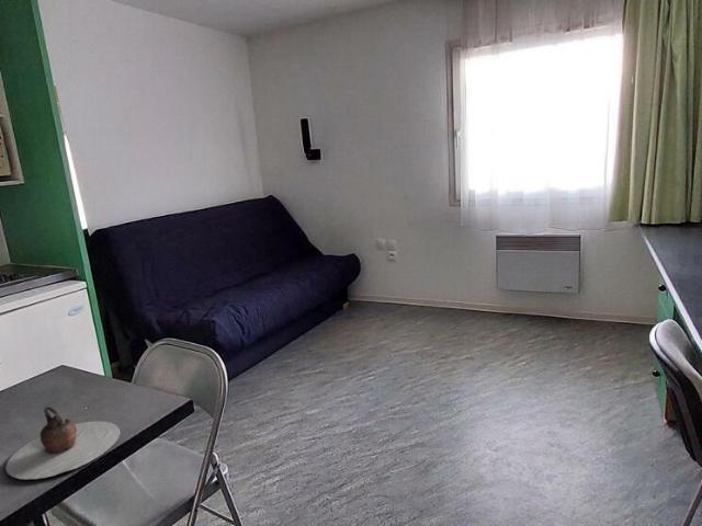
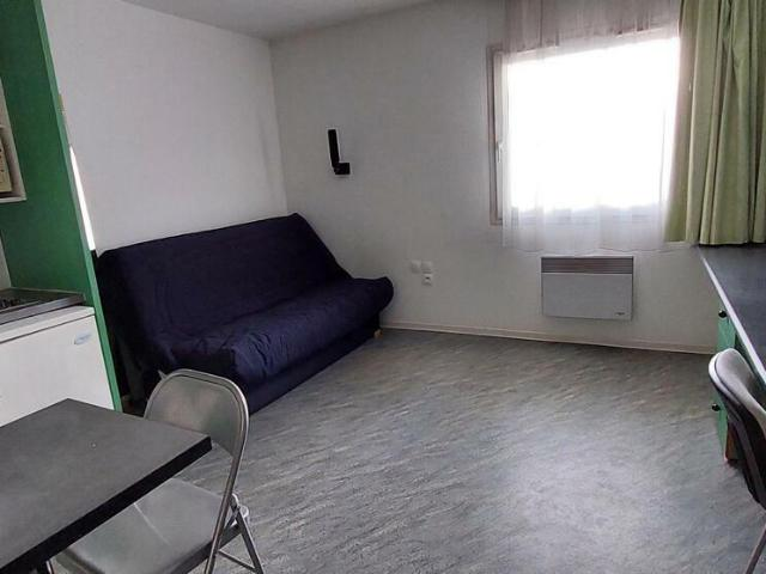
- teapot [4,405,122,480]
